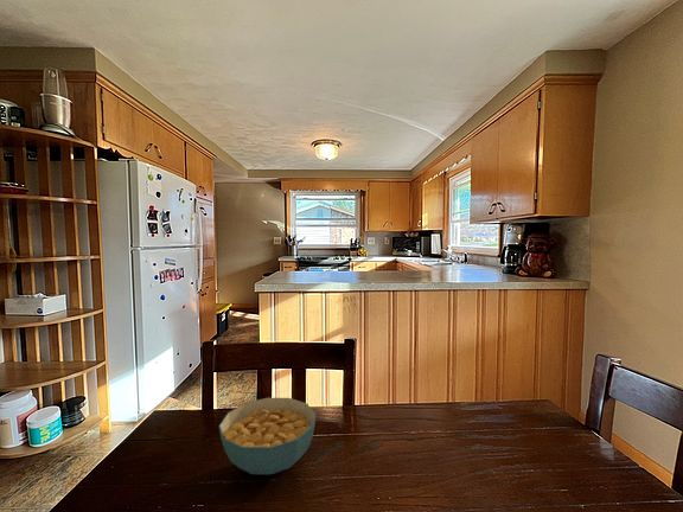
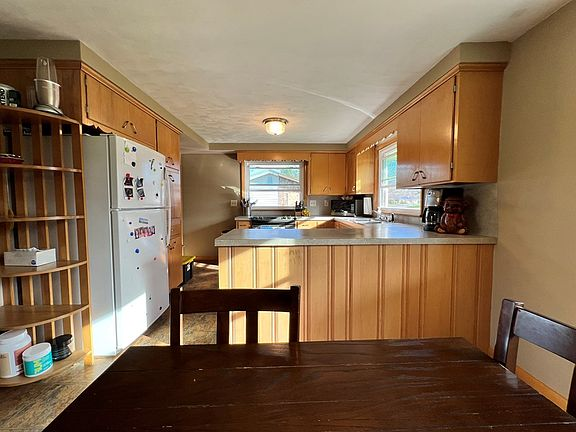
- cereal bowl [218,397,317,475]
